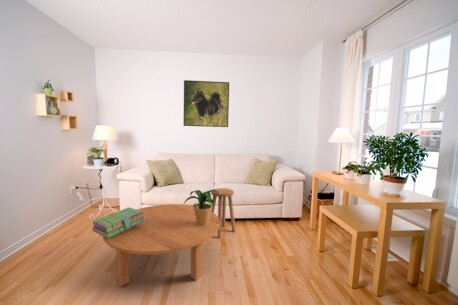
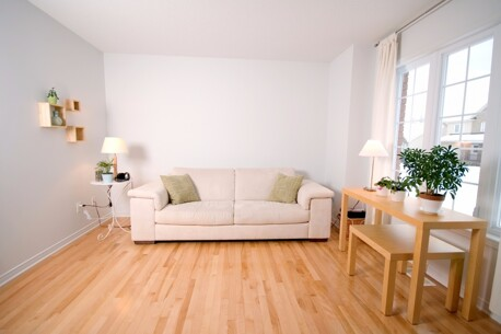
- stool [210,187,237,239]
- stack of books [91,206,145,238]
- coffee table [102,203,220,287]
- potted plant [183,189,221,226]
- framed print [183,79,230,128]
